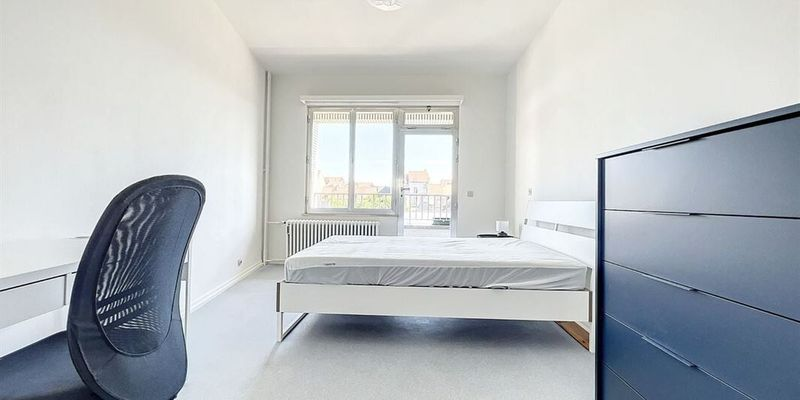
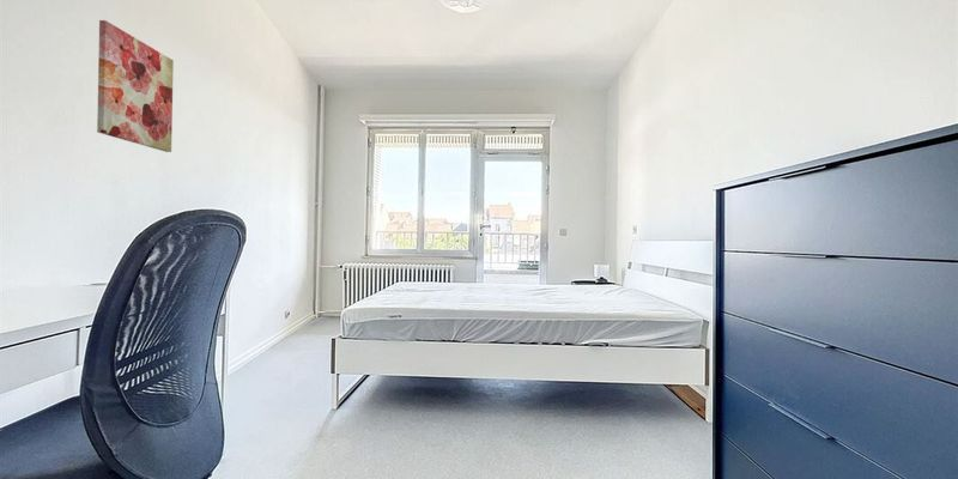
+ wall art [96,19,175,153]
